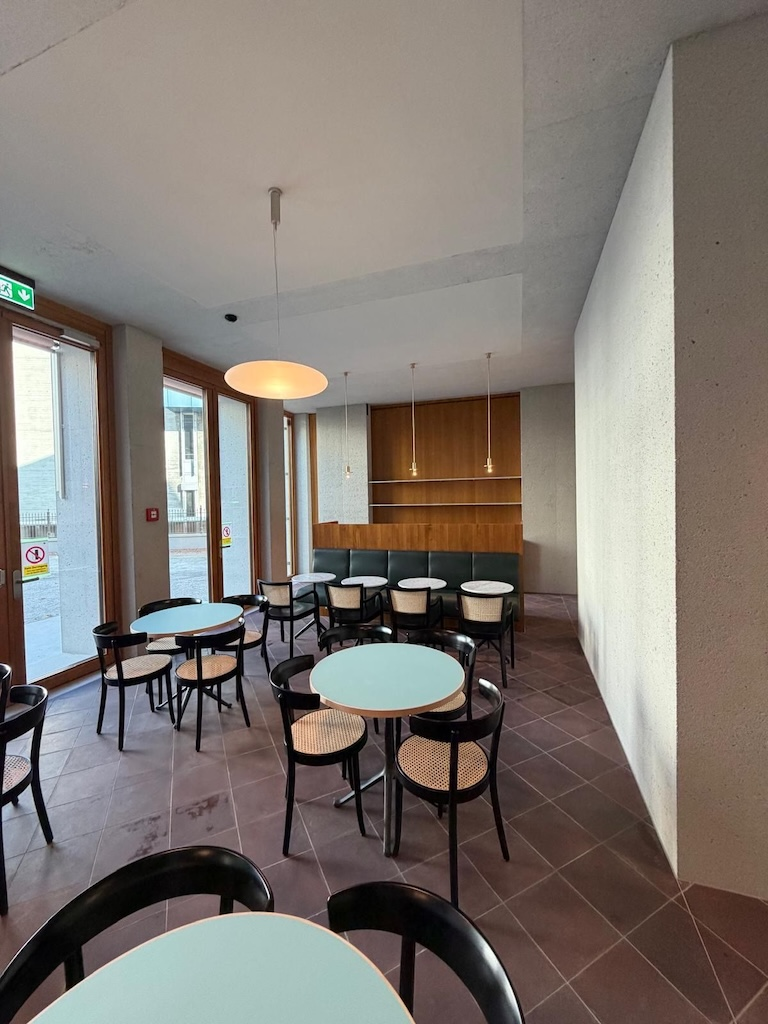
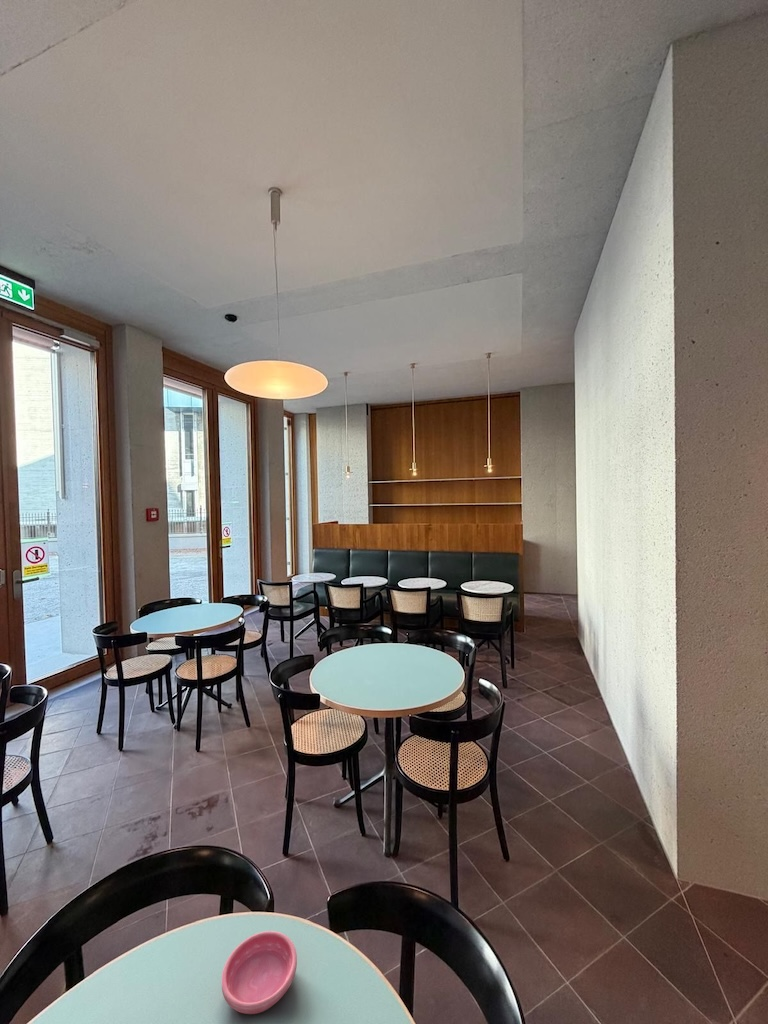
+ saucer [221,930,298,1015]
